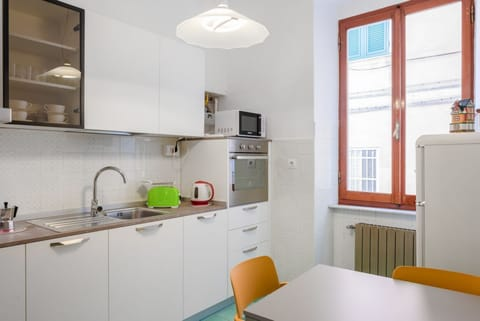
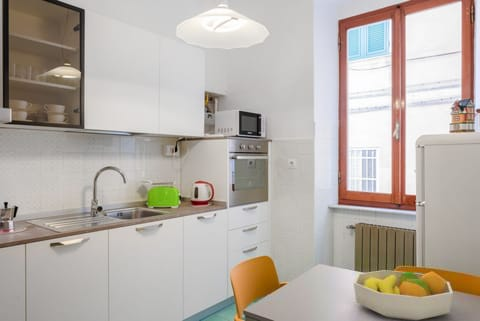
+ fruit bowl [353,269,454,321]
